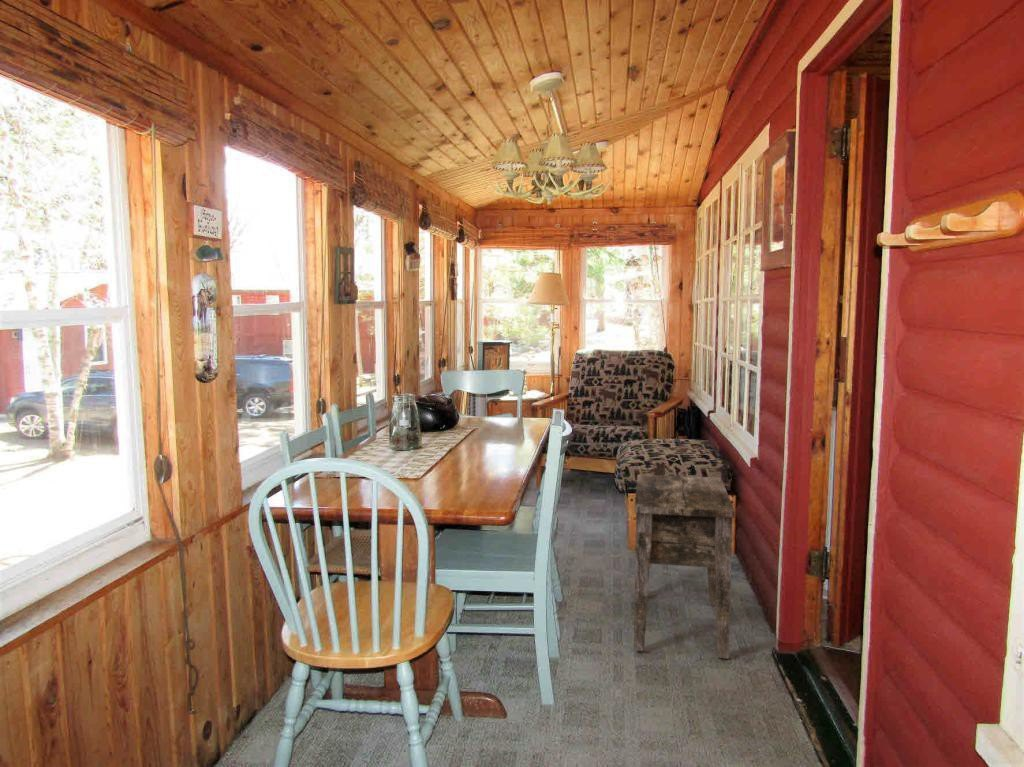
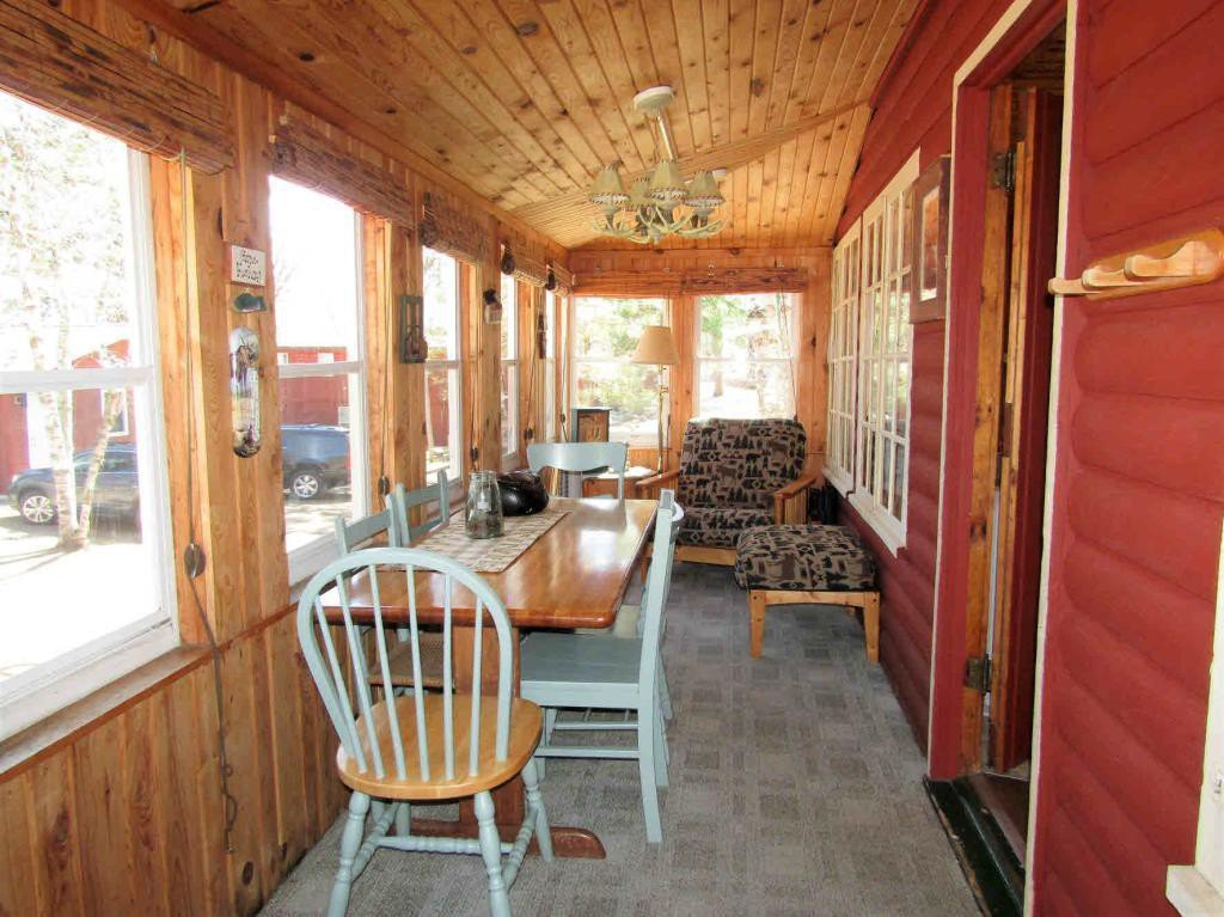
- side table [633,474,736,660]
